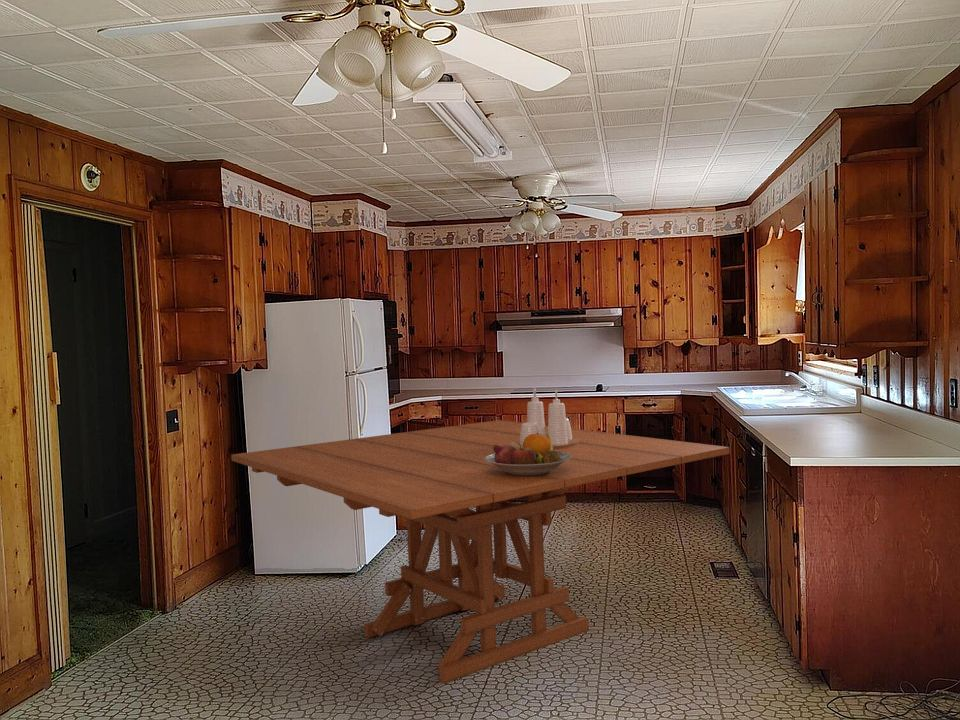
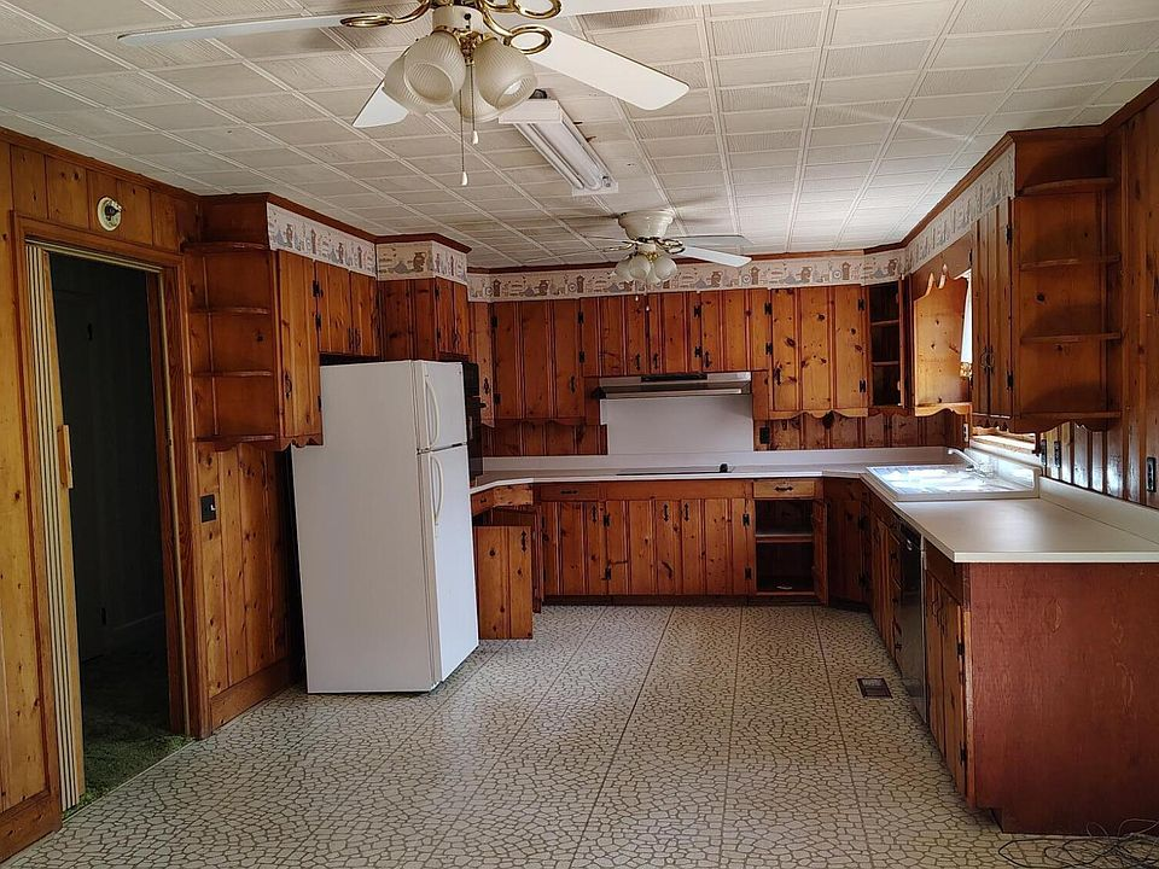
- dining table [230,419,731,684]
- condiment set [516,388,579,450]
- fruit bowl [485,433,572,476]
